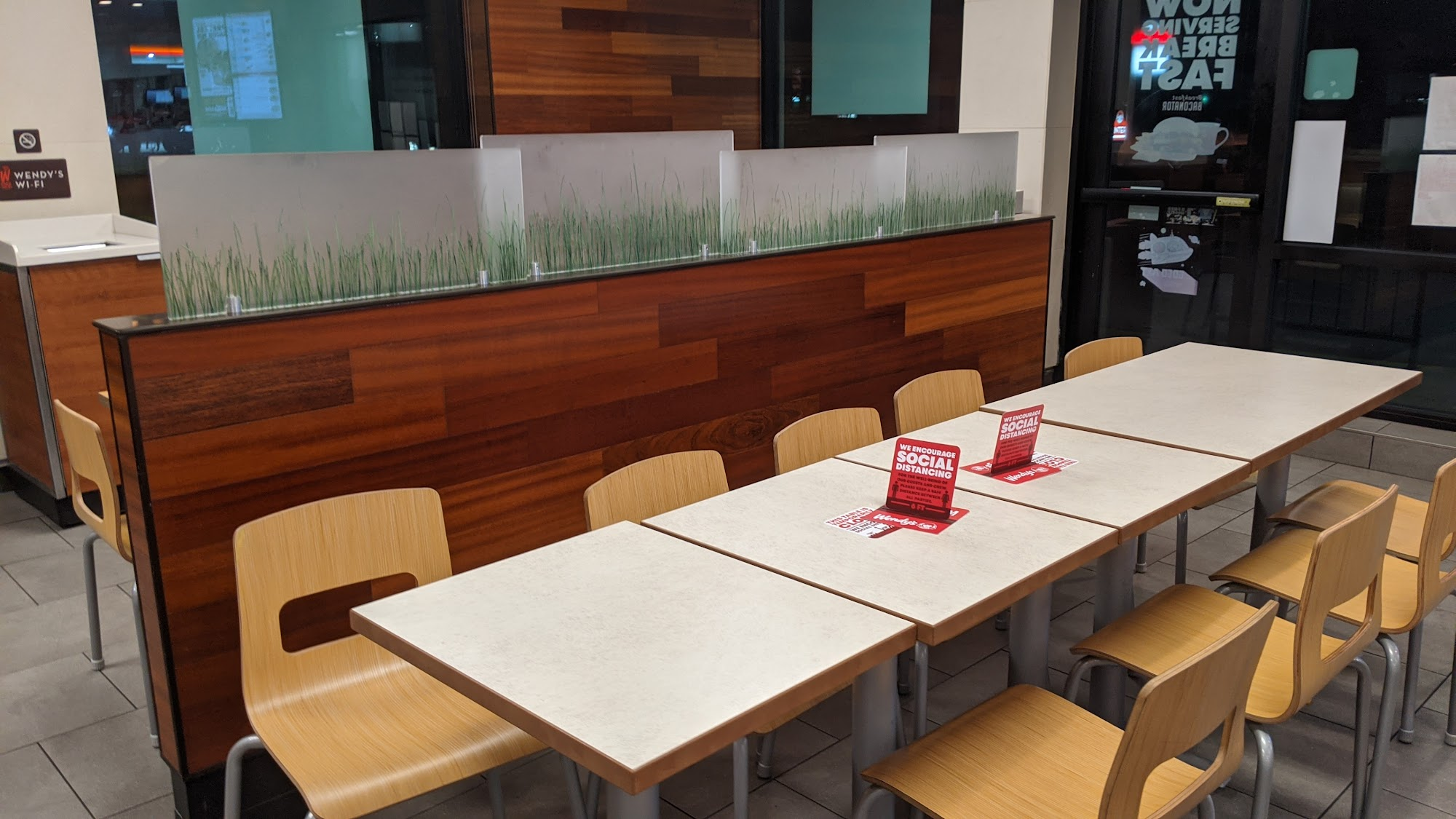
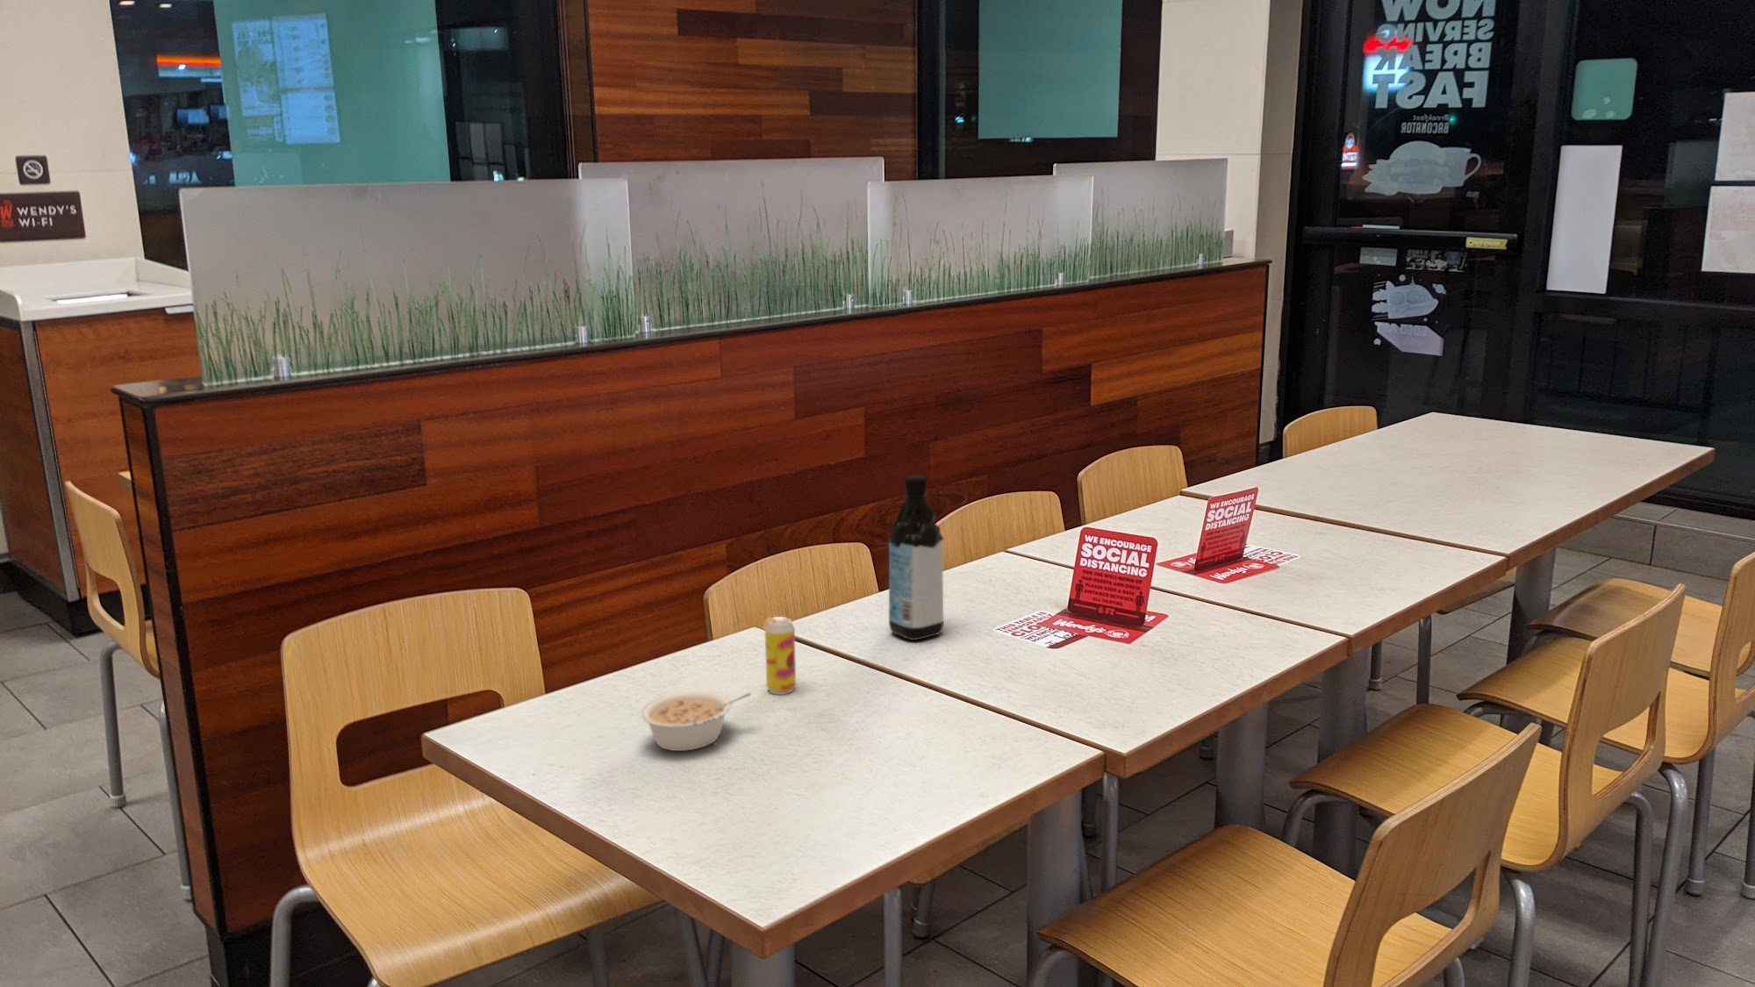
+ beverage can [763,616,797,695]
+ legume [639,689,752,752]
+ water bottle [888,475,944,641]
